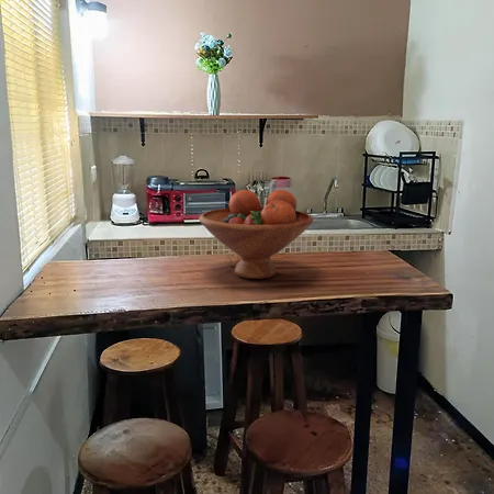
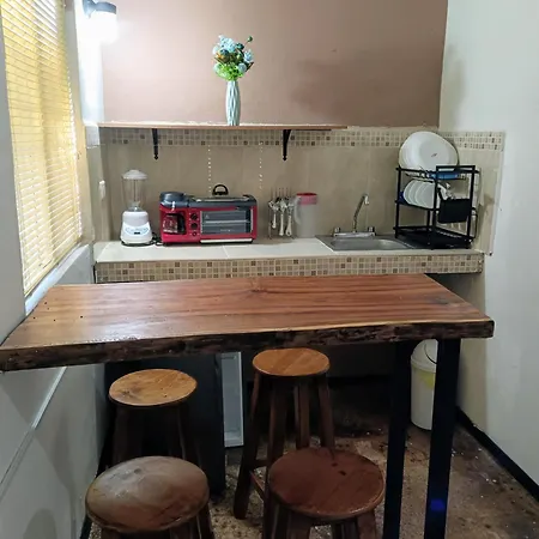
- fruit bowl [198,189,314,280]
